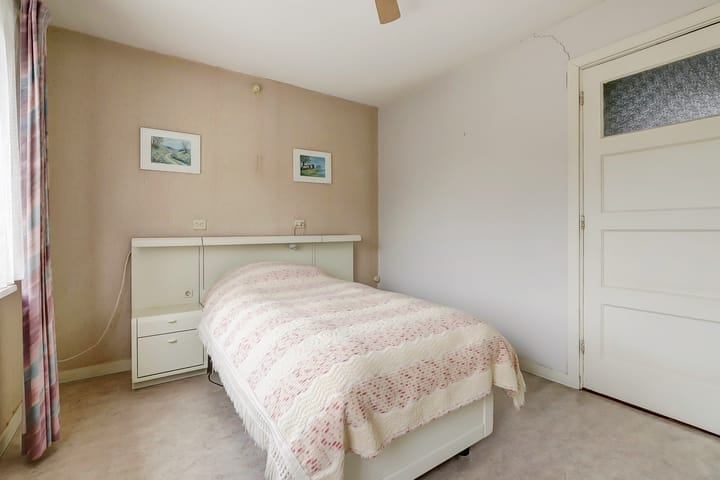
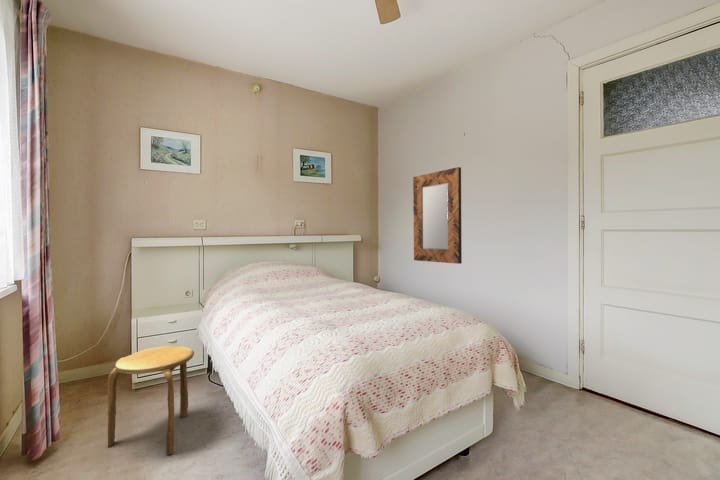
+ home mirror [412,166,463,265]
+ stool [107,345,195,456]
